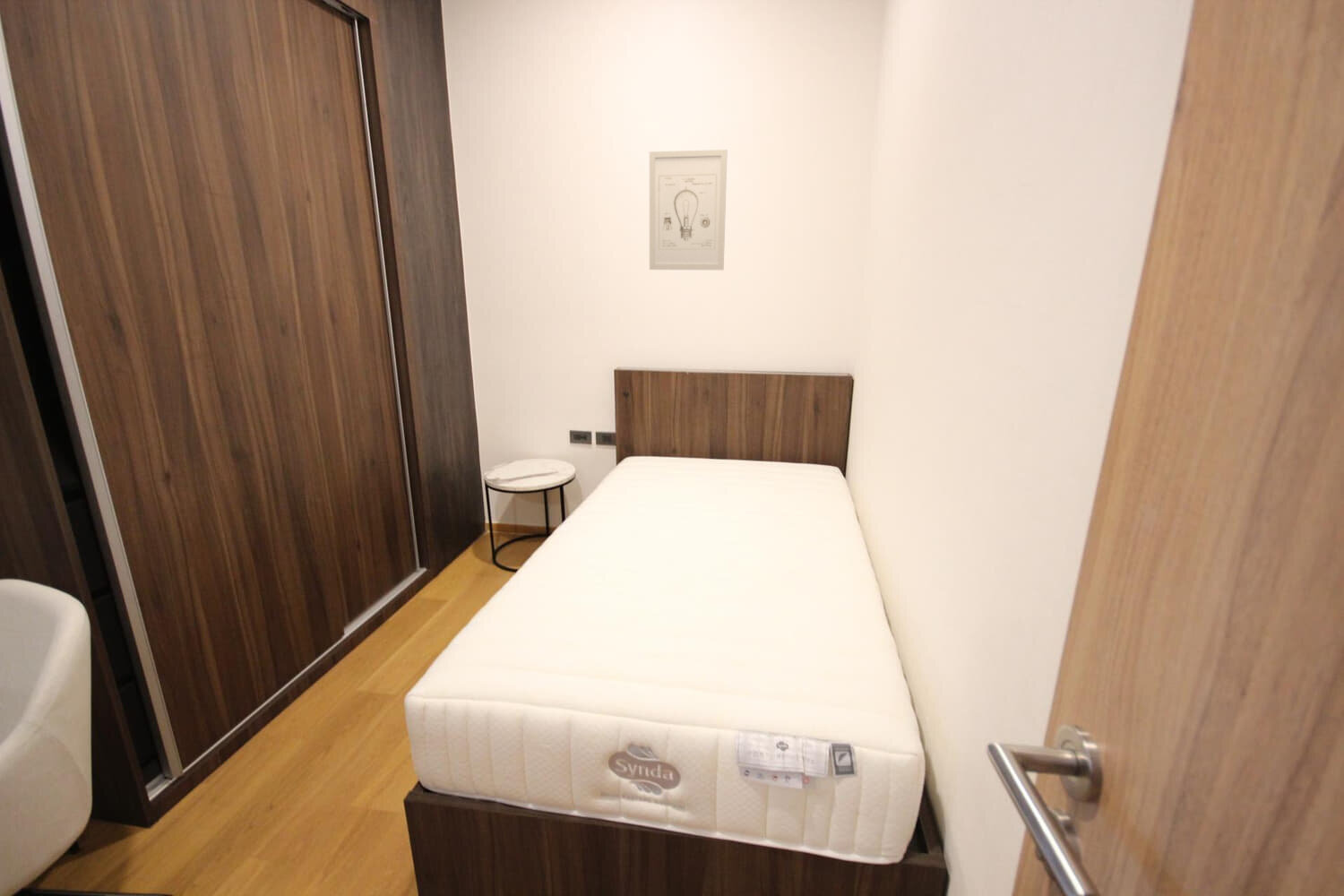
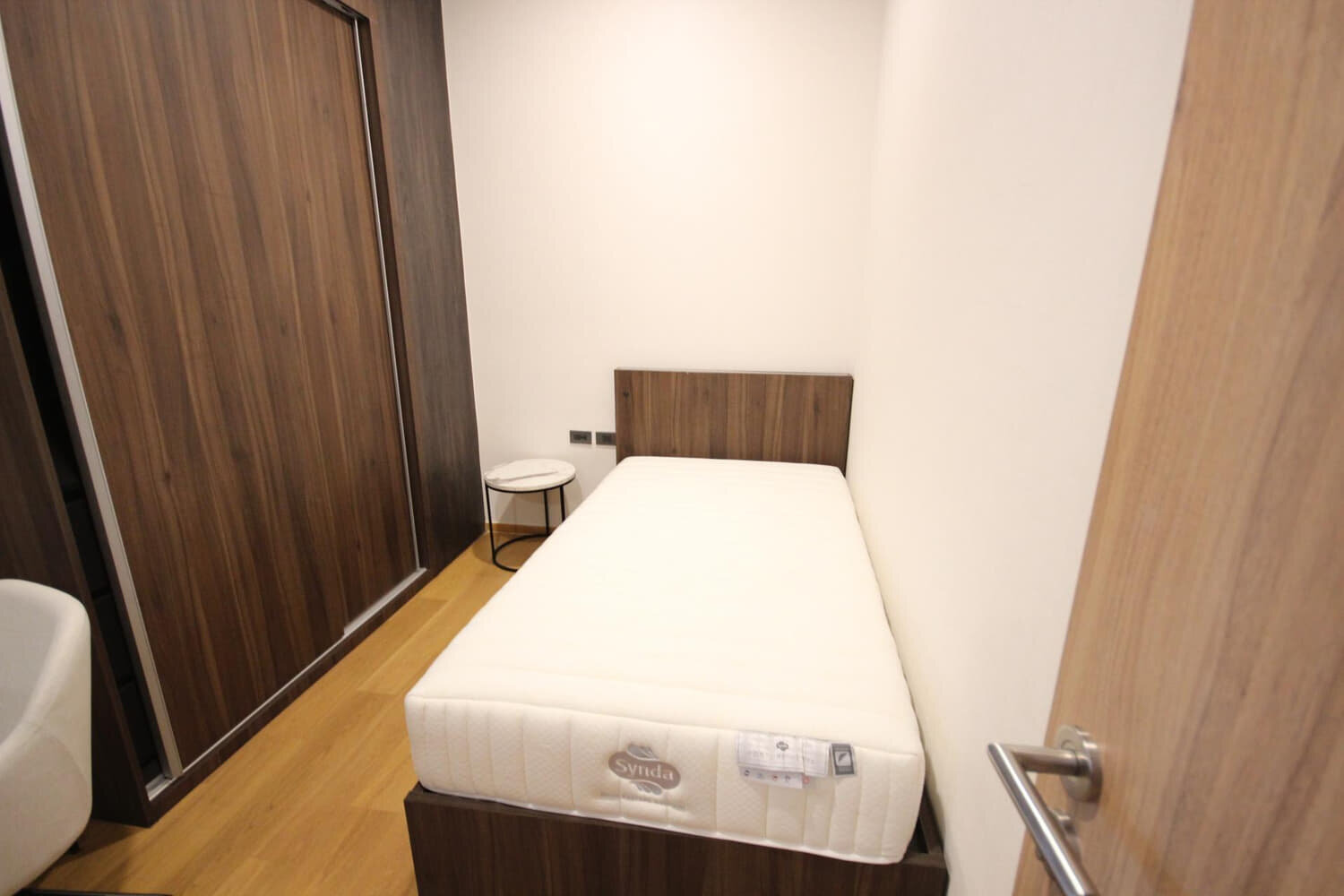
- wall art [649,149,728,271]
